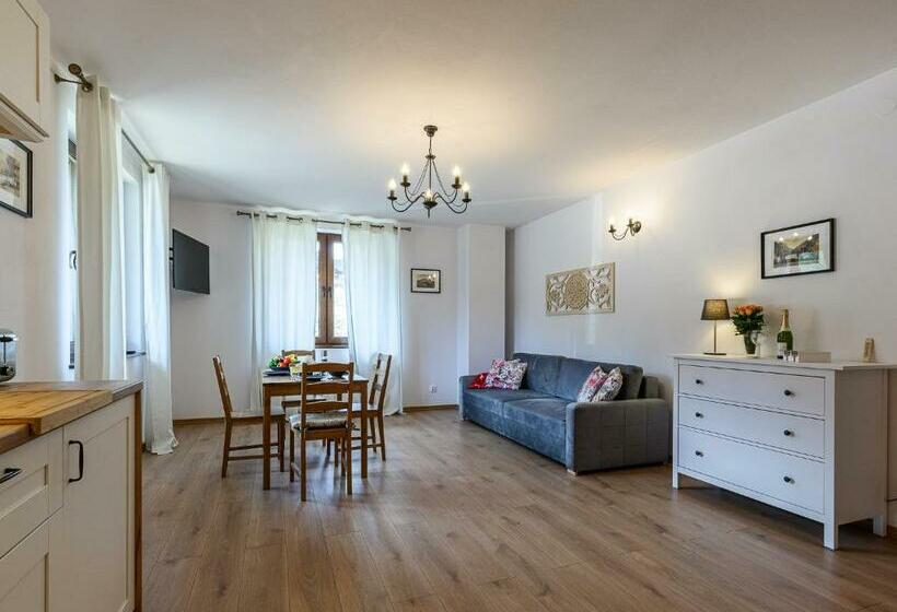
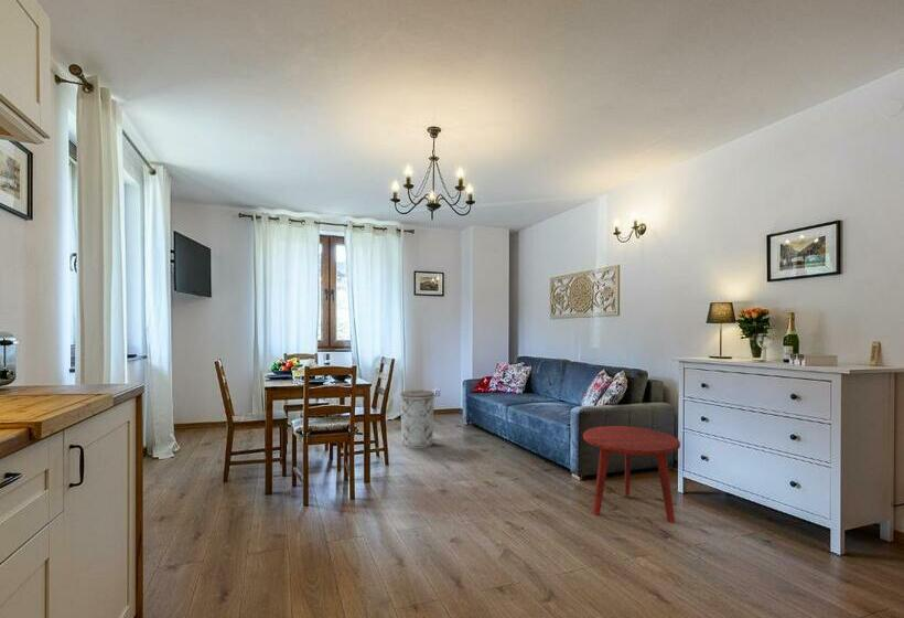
+ trash can [399,388,435,449]
+ side table [582,425,681,524]
